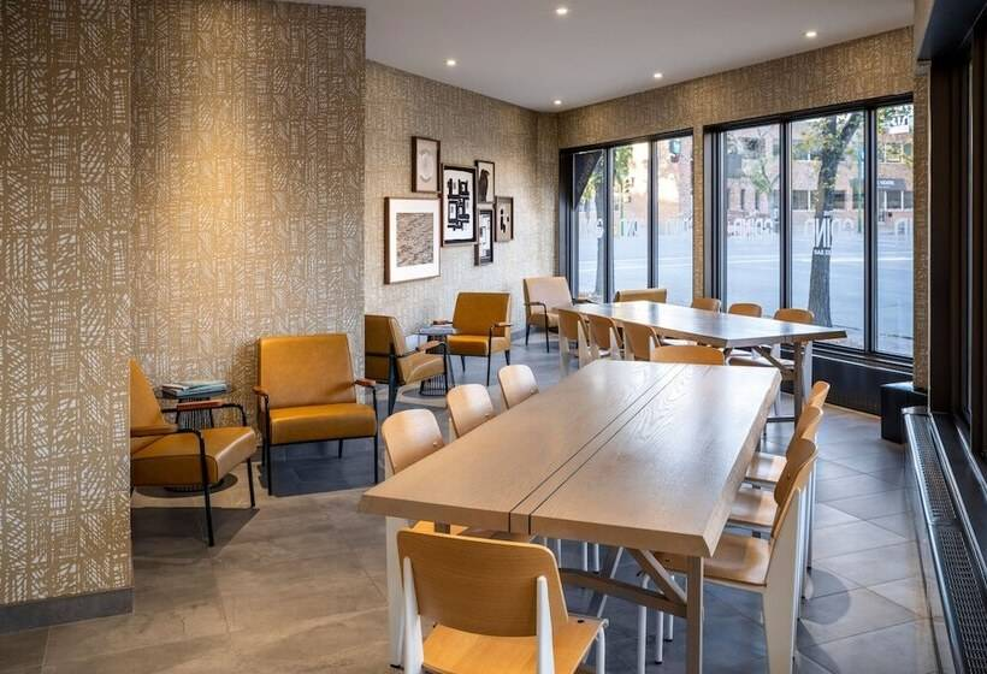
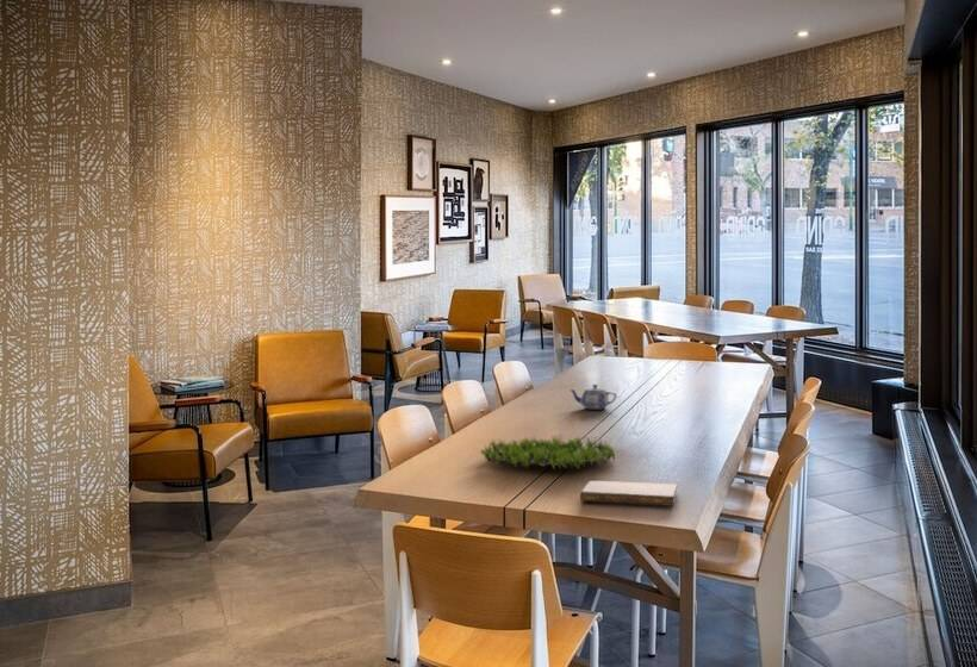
+ notebook [579,480,678,507]
+ plant [480,434,617,470]
+ teapot [568,384,617,410]
